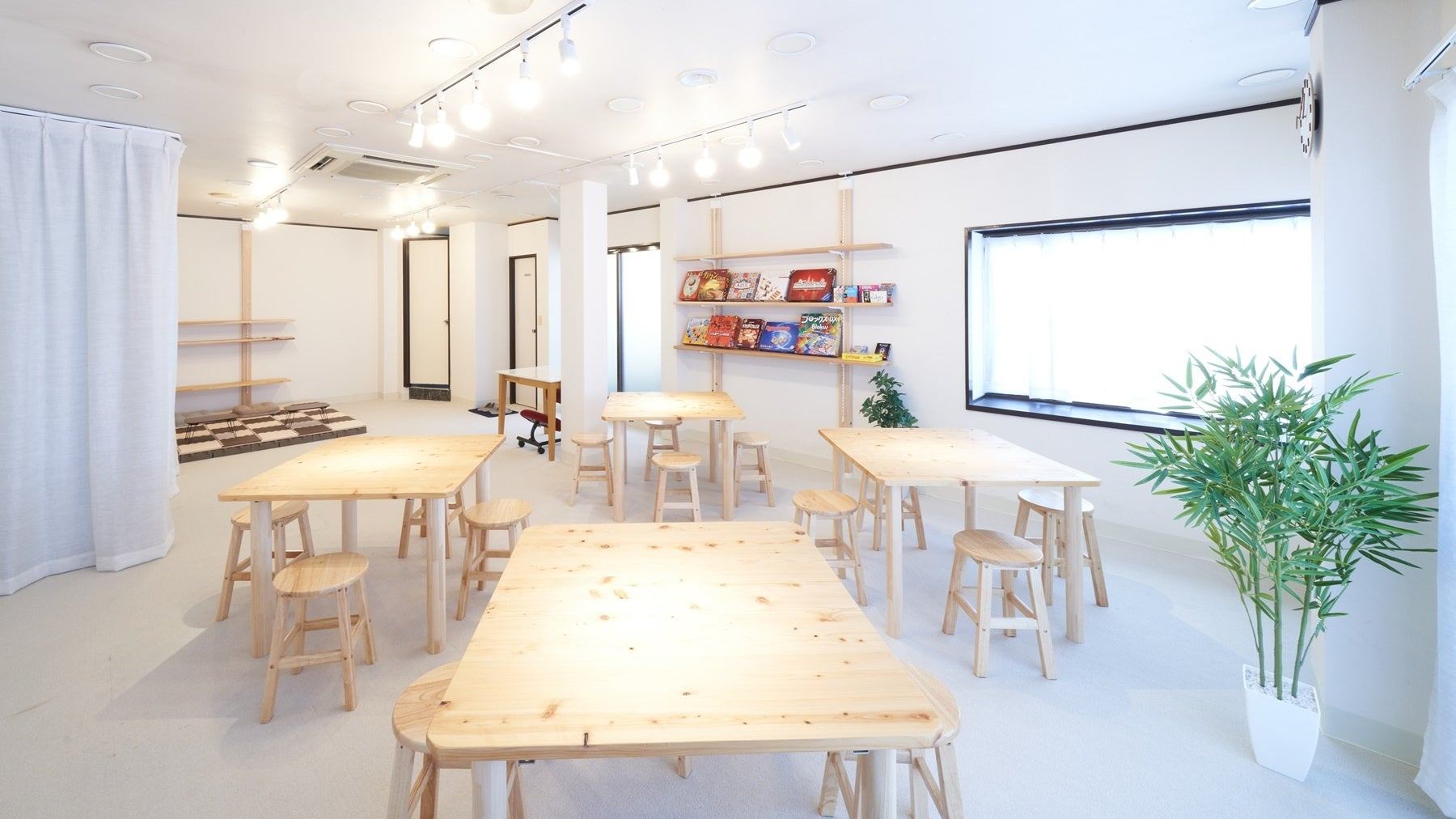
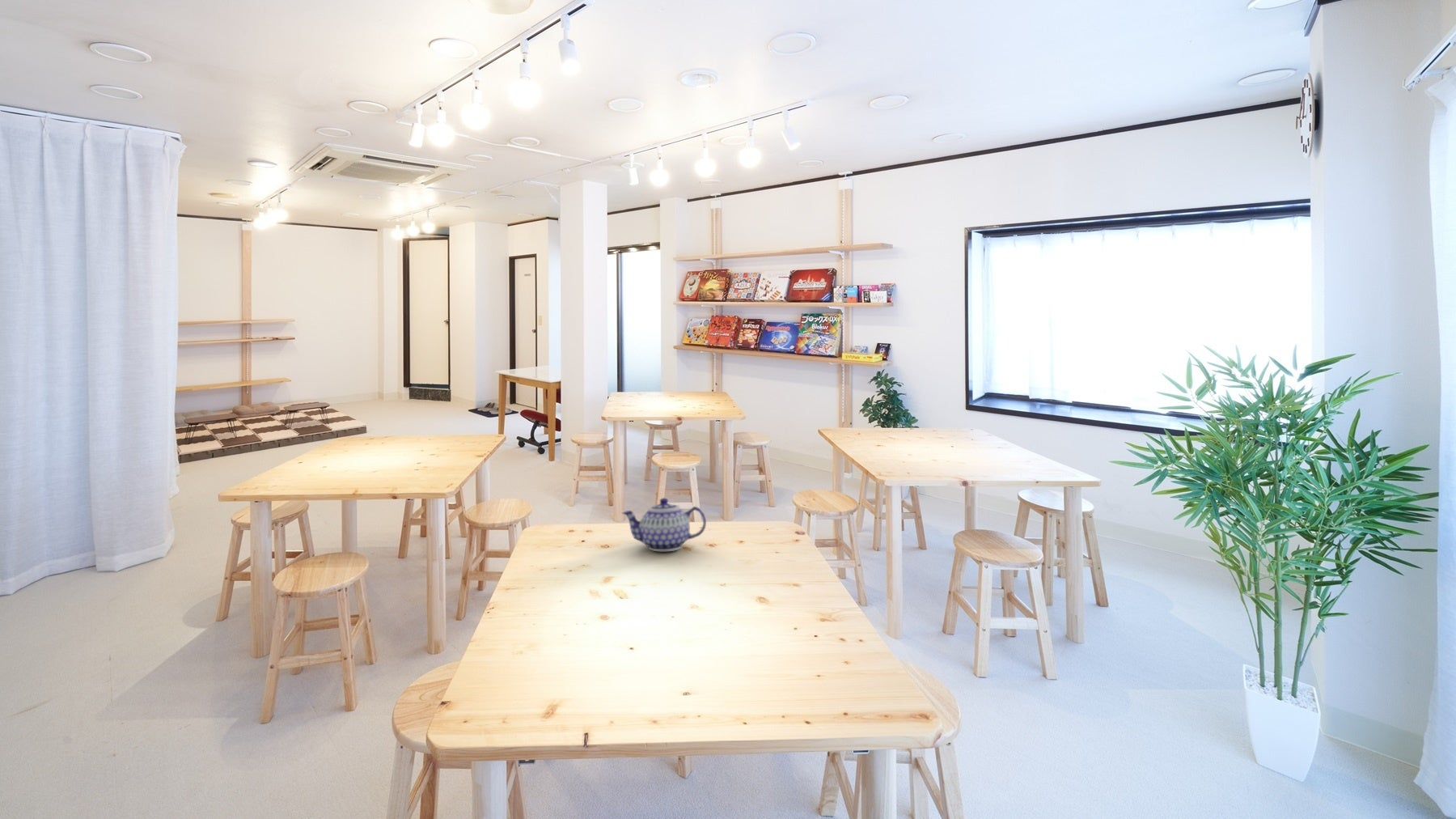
+ teapot [621,497,707,552]
